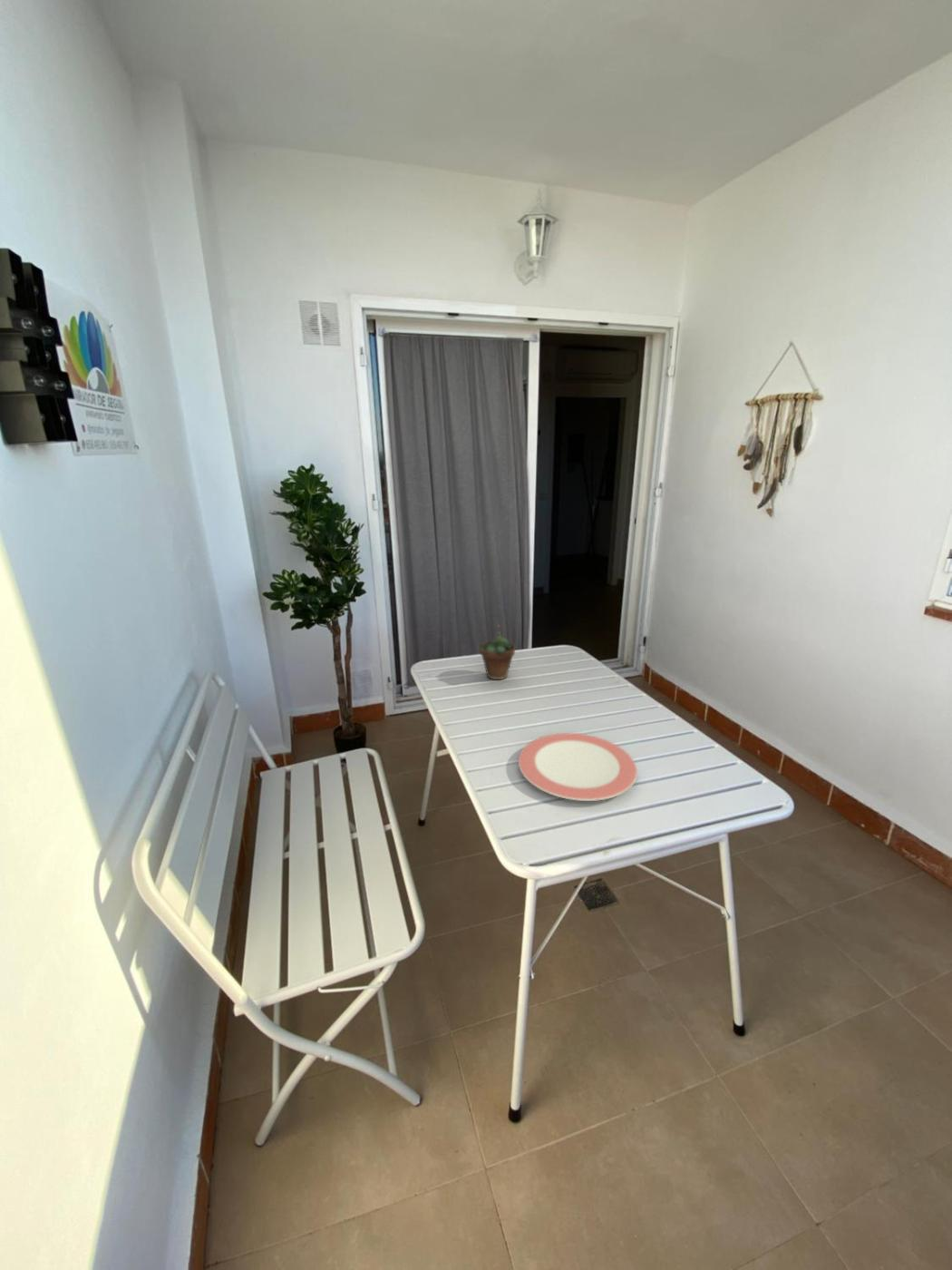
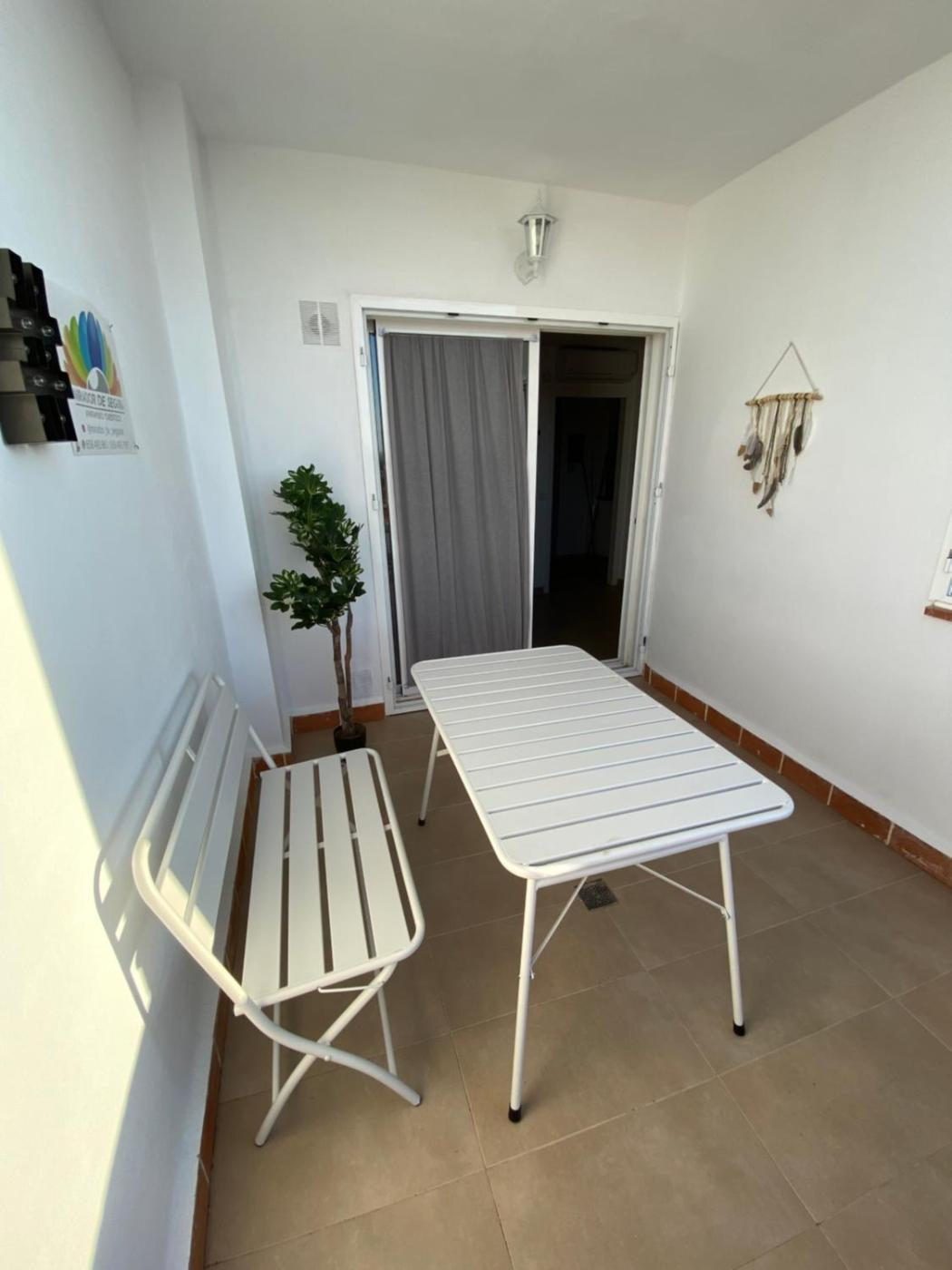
- succulent plant [479,620,516,680]
- plate [518,732,638,802]
